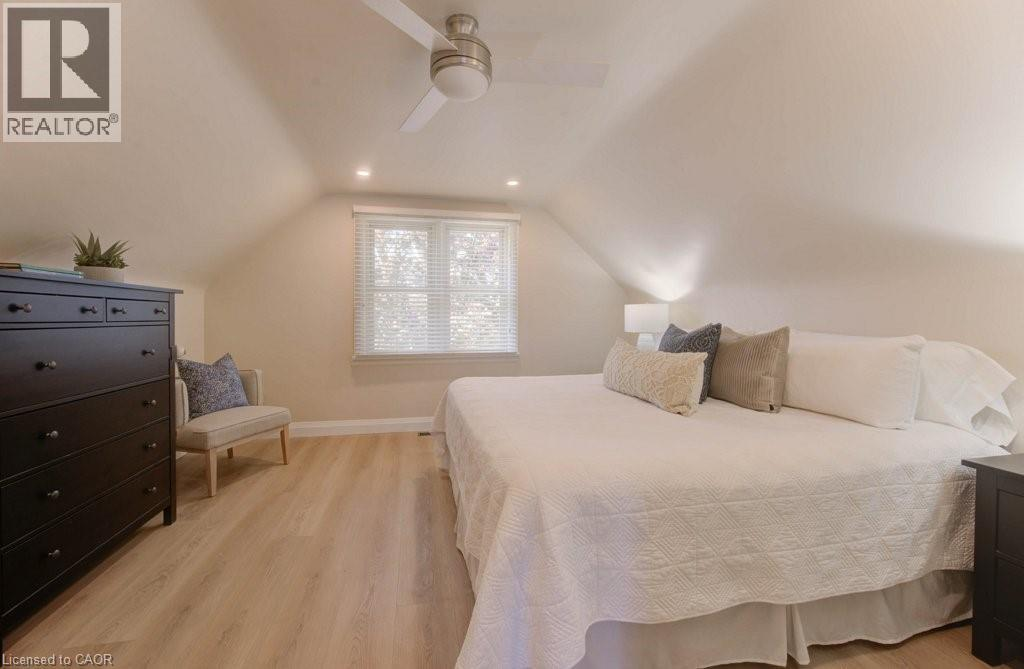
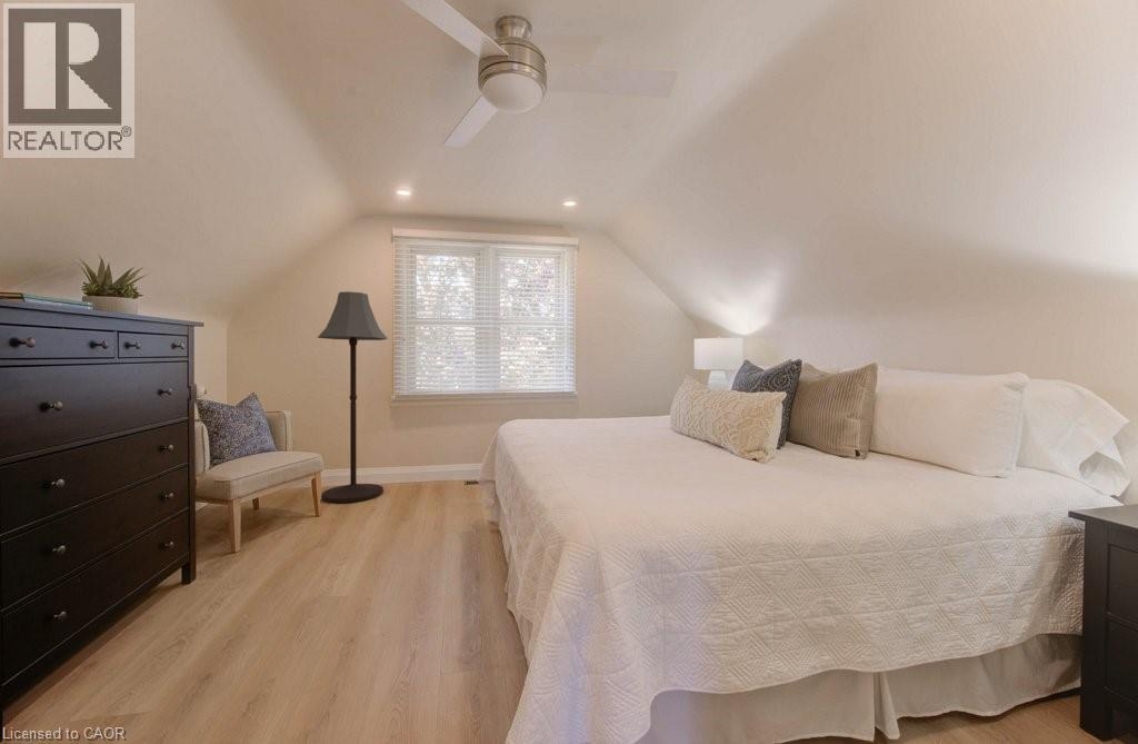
+ floor lamp [317,290,389,504]
